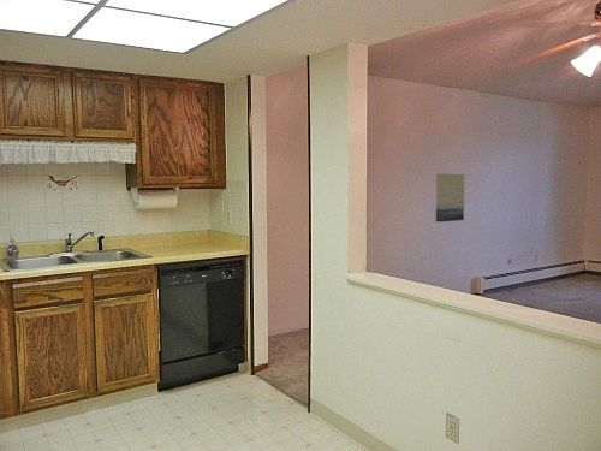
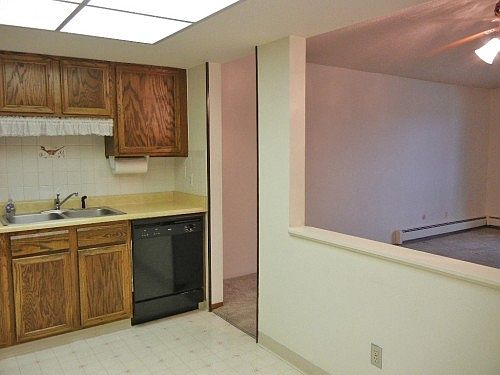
- wall art [435,173,465,222]
